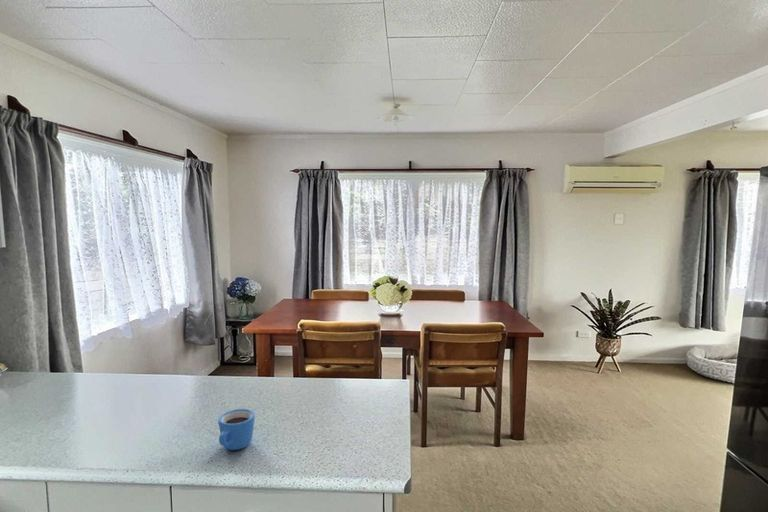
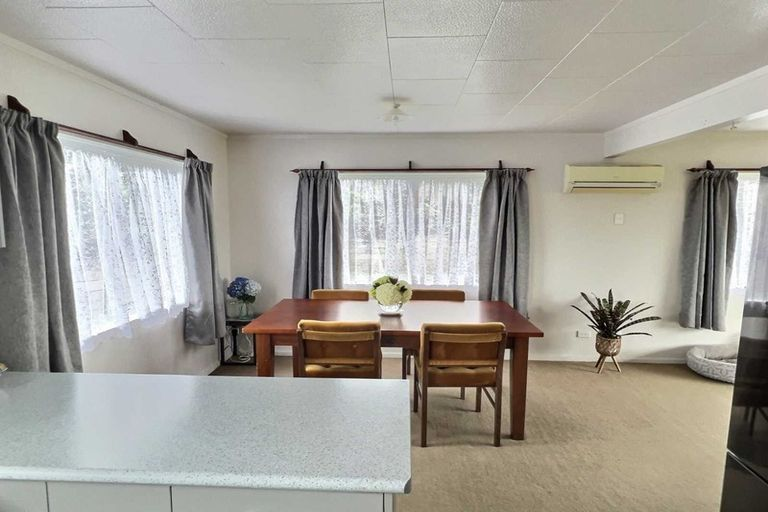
- mug [217,408,256,451]
